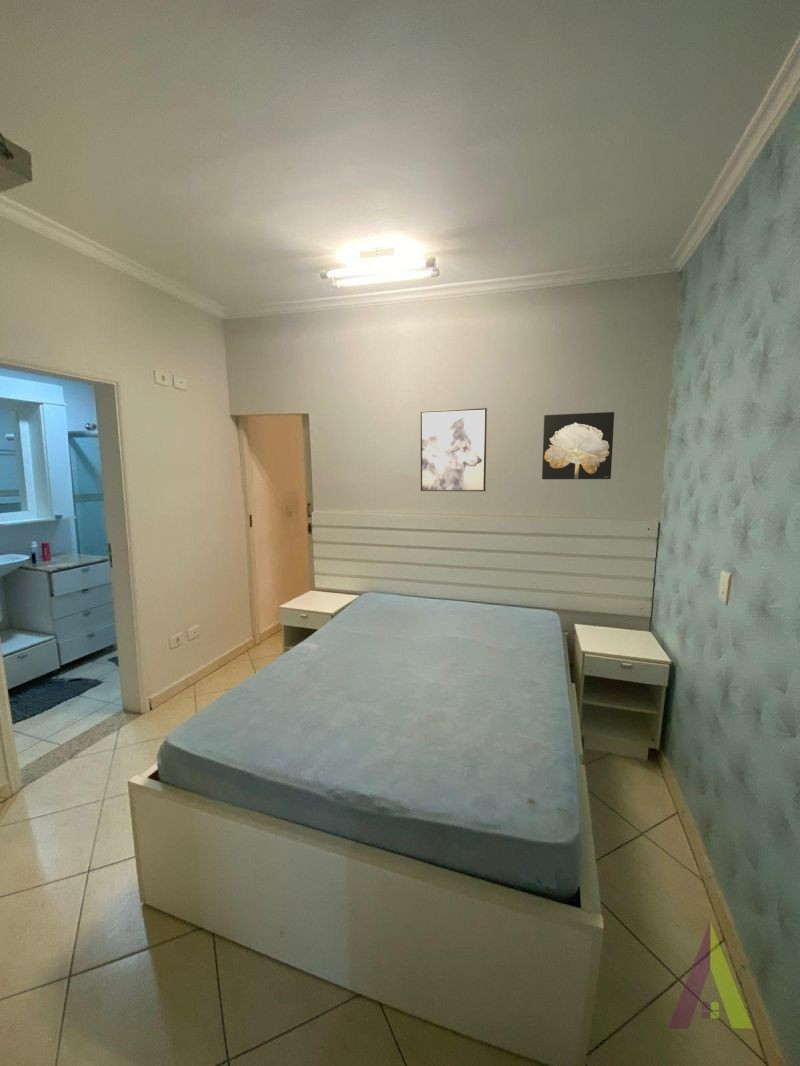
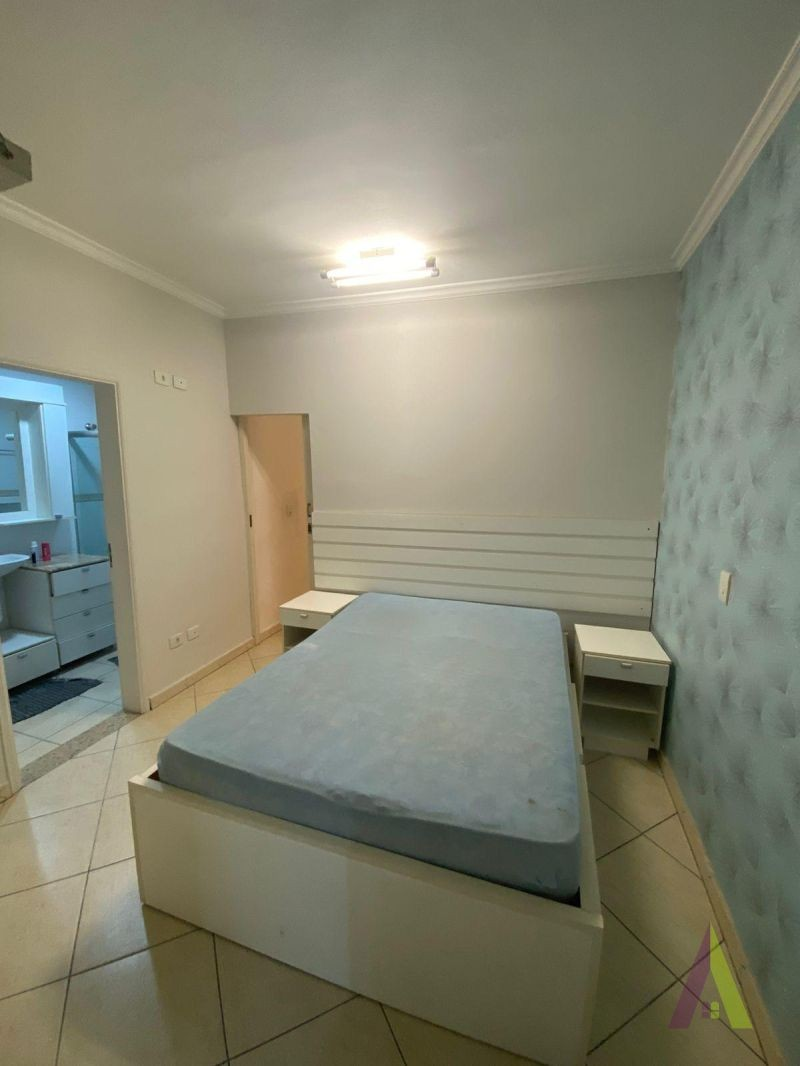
- wall art [541,411,615,480]
- wall art [420,407,488,492]
